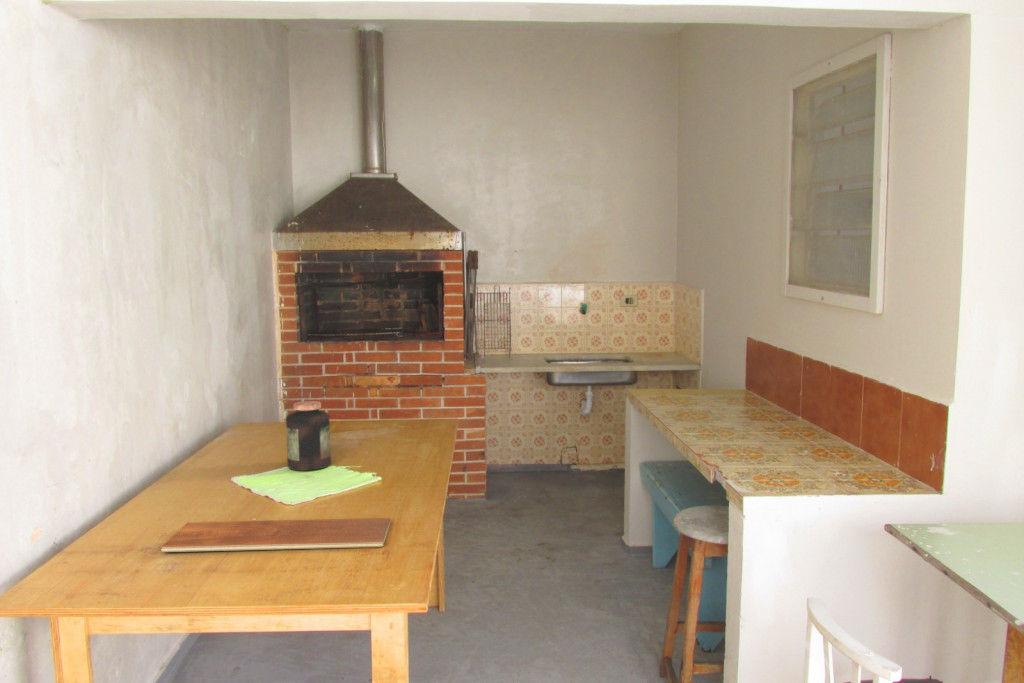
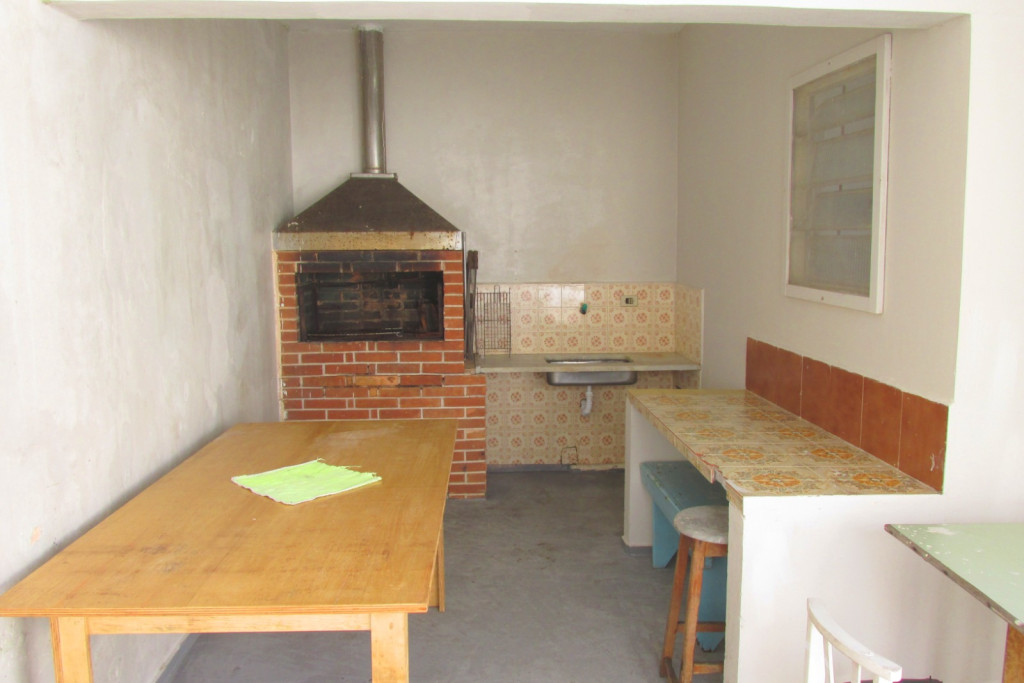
- jar [285,400,332,472]
- chopping board [161,517,391,553]
